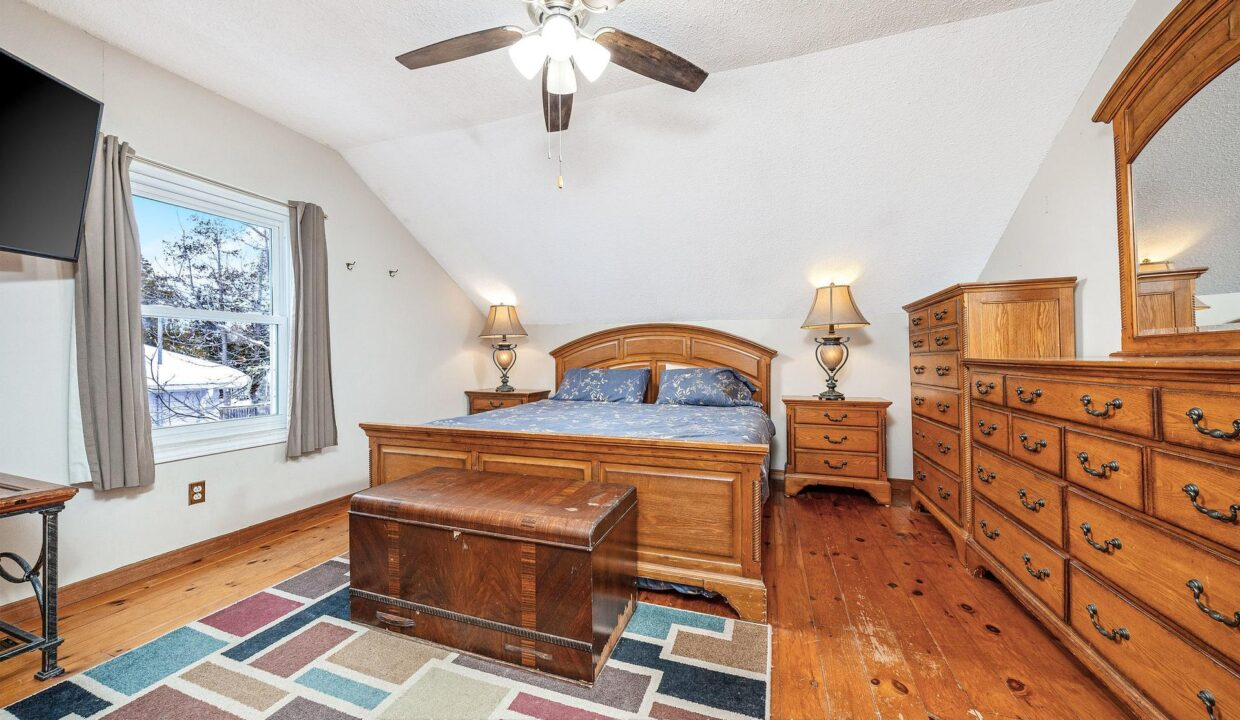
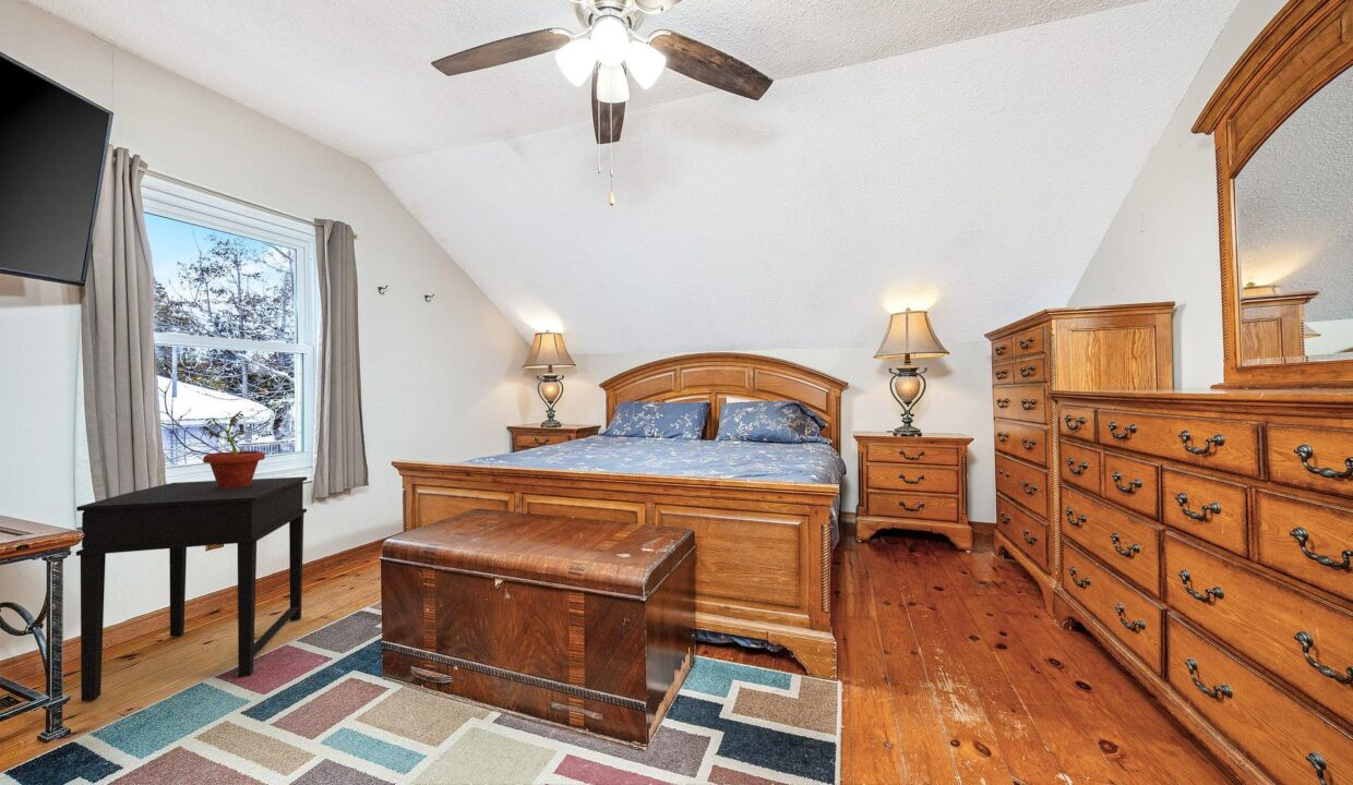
+ potted plant [197,410,266,487]
+ side table [75,475,308,702]
